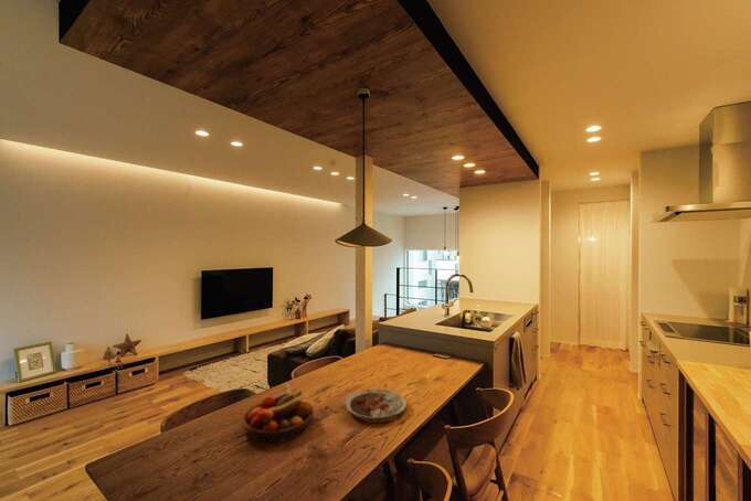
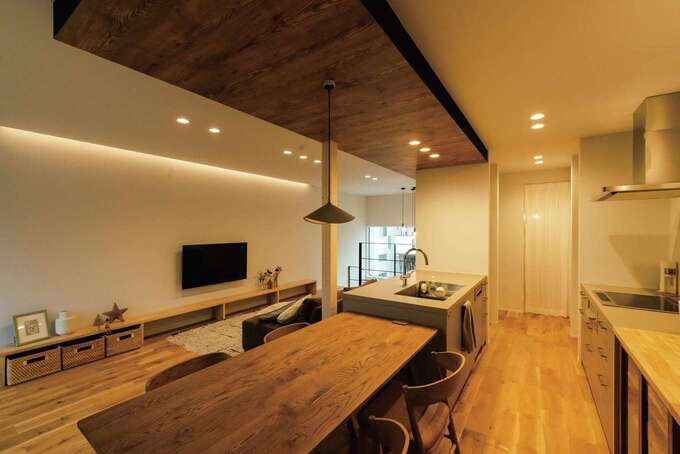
- fruit bowl [242,382,315,444]
- plate [345,387,408,424]
